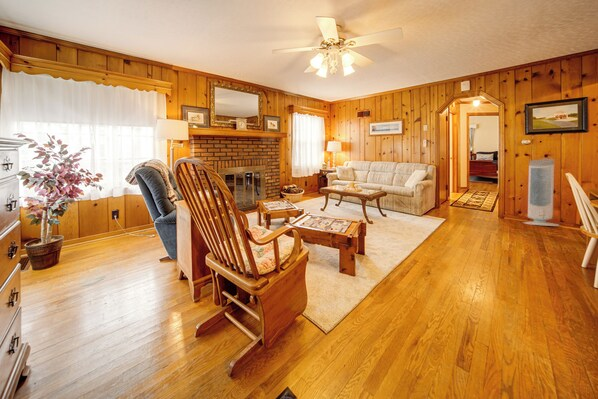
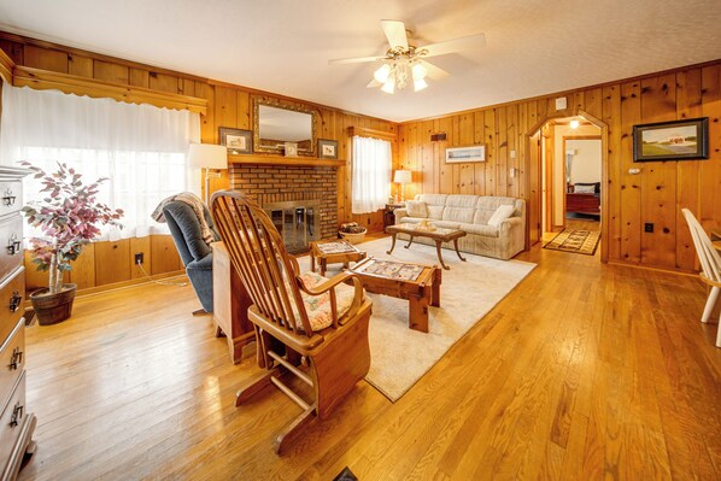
- air purifier [522,158,560,227]
